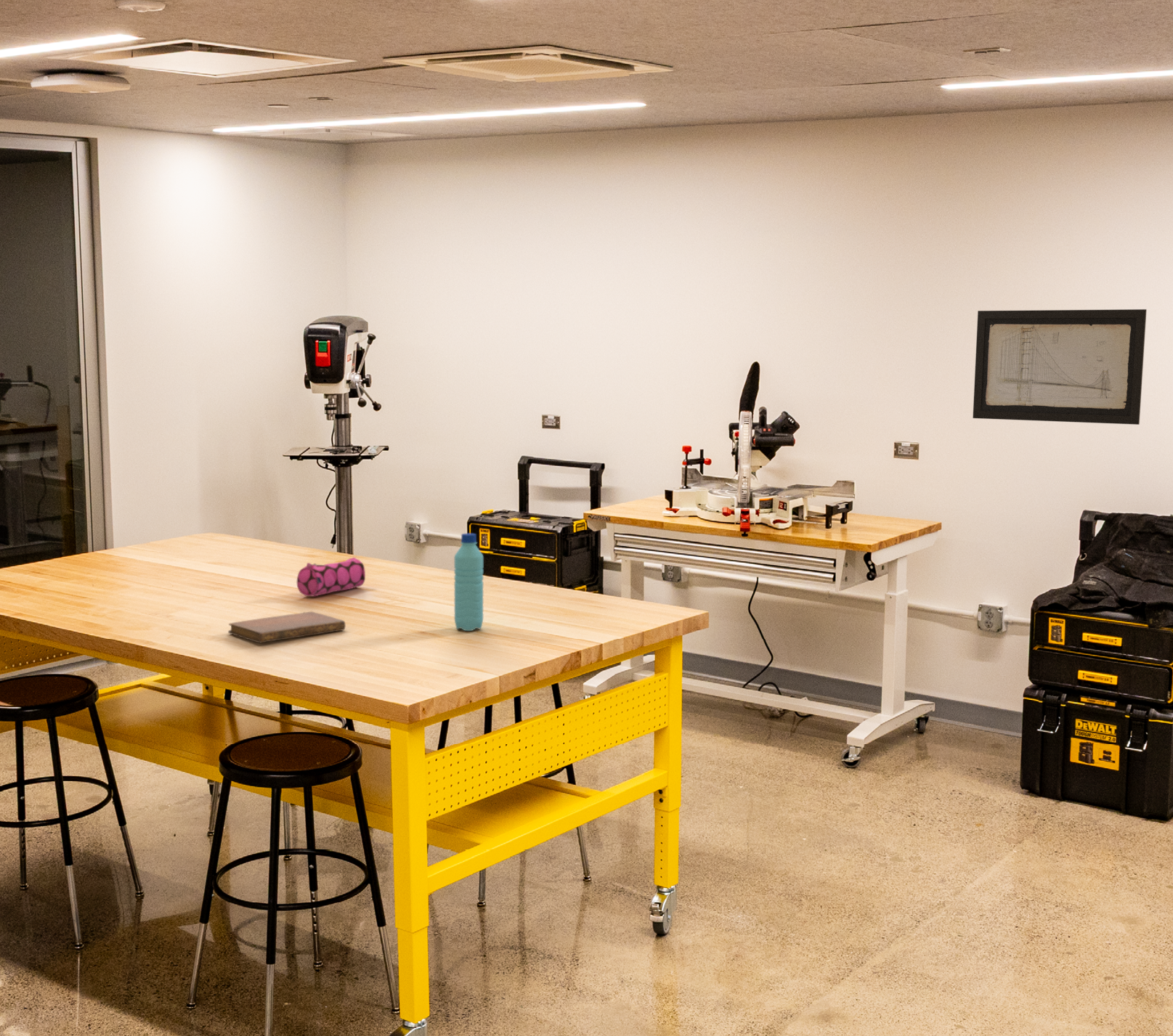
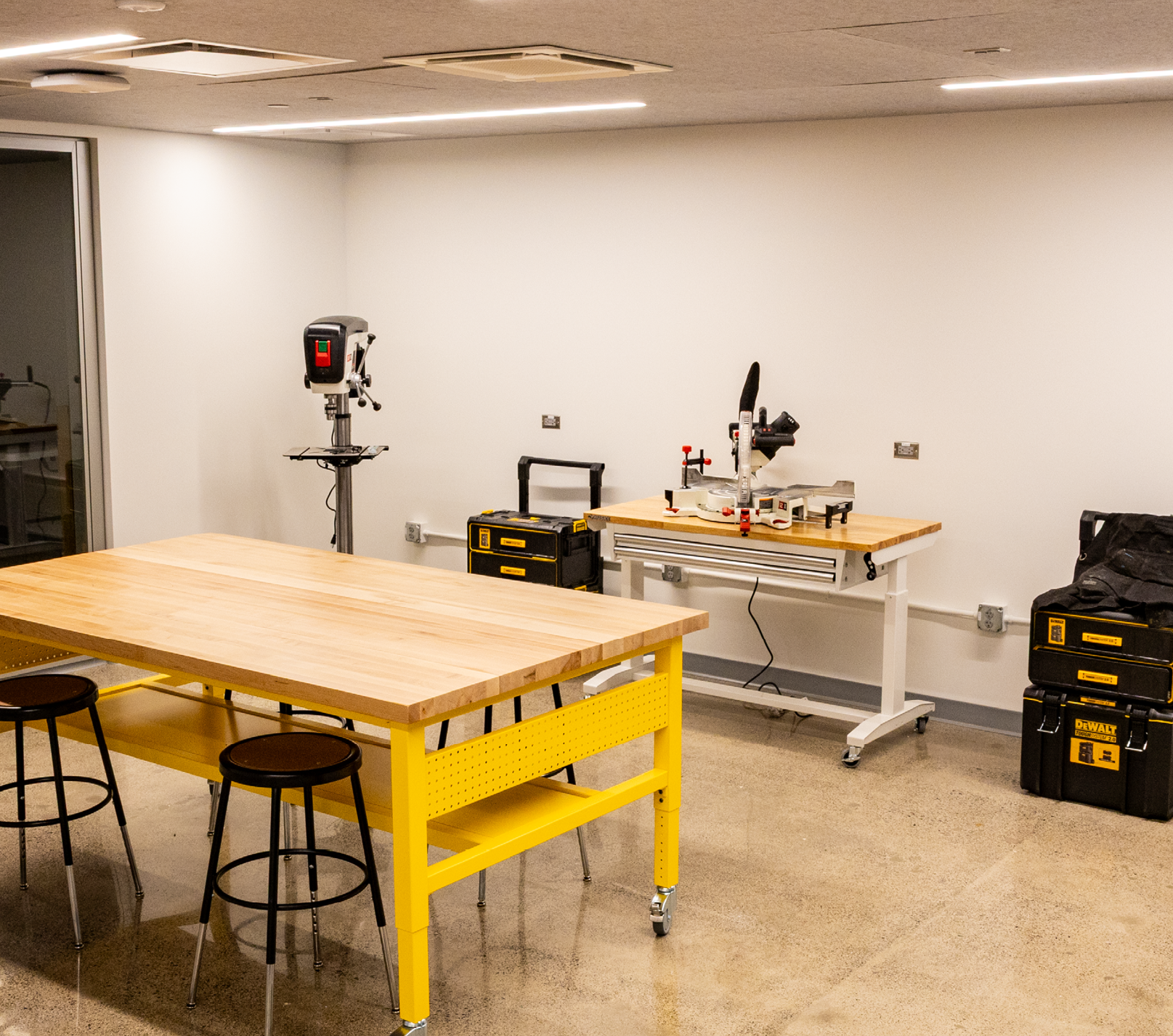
- wall art [972,309,1148,425]
- water bottle [454,533,484,632]
- notebook [227,611,346,644]
- pencil case [296,557,366,597]
